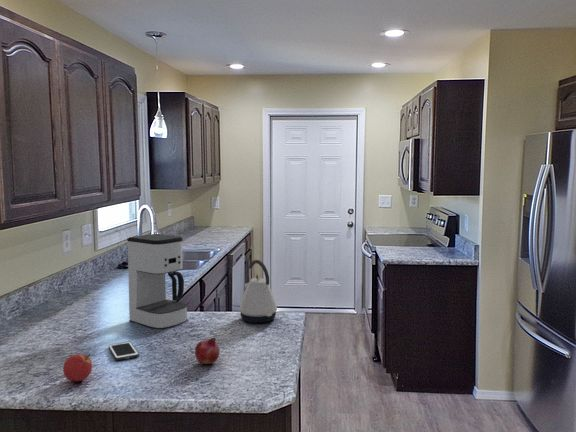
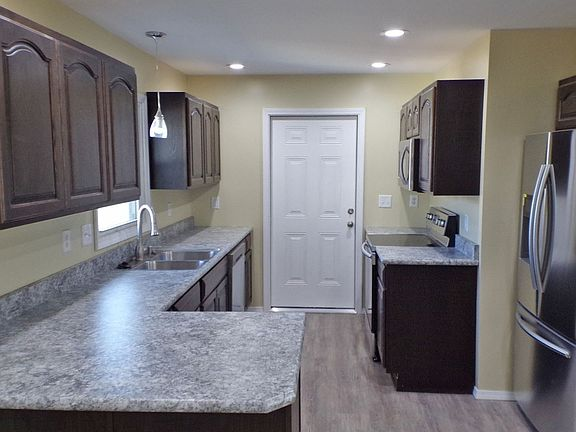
- kettle [238,259,278,324]
- cell phone [108,341,140,361]
- fruit [62,353,93,382]
- coffee maker [126,233,188,330]
- fruit [194,336,221,365]
